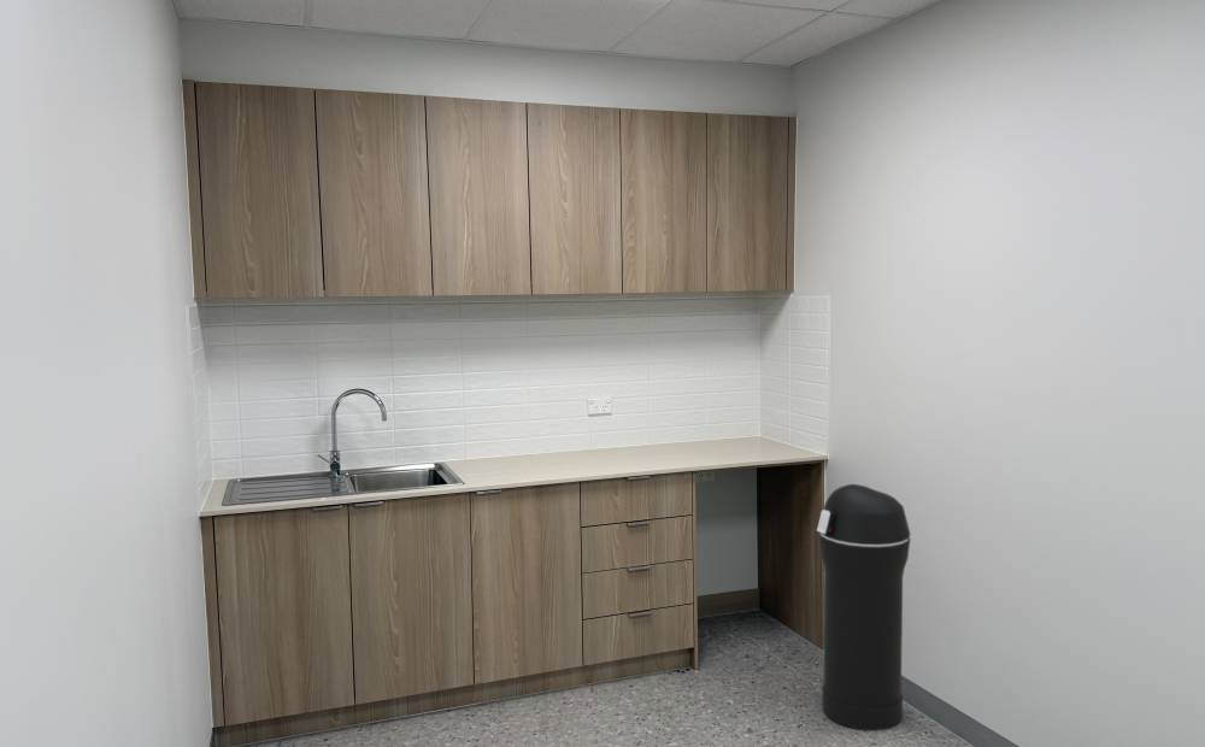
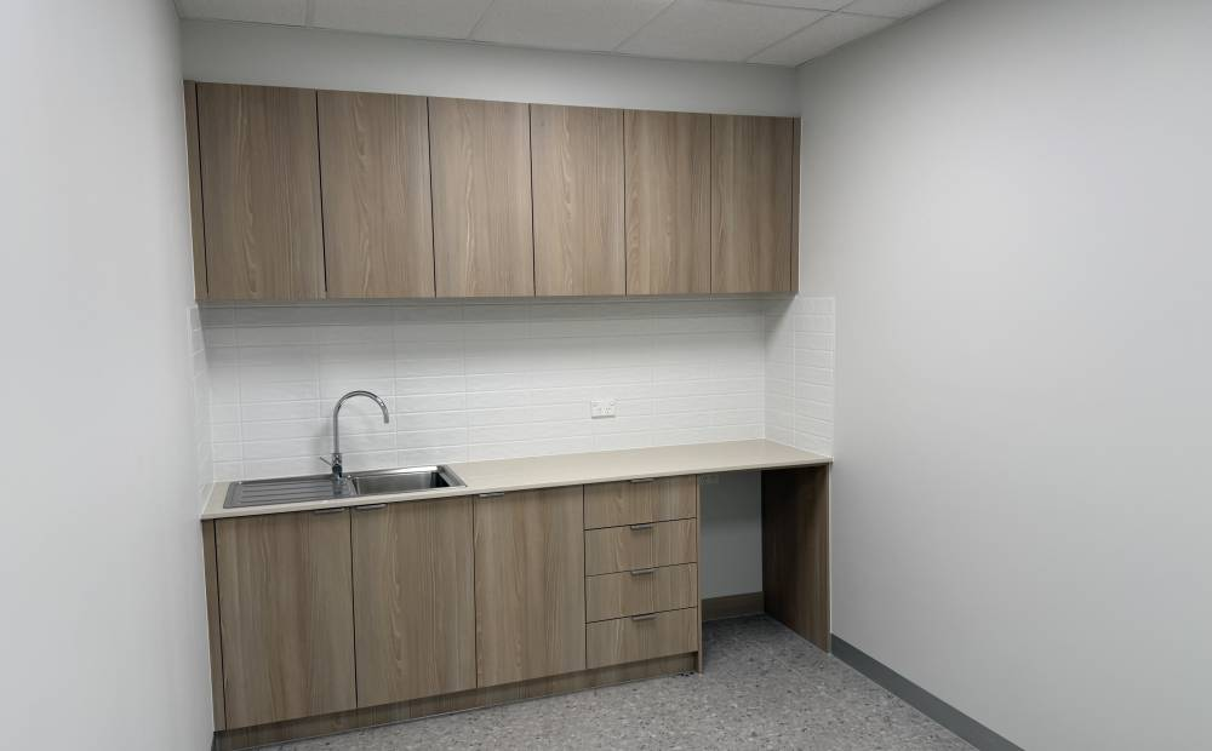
- trash can [816,483,912,731]
